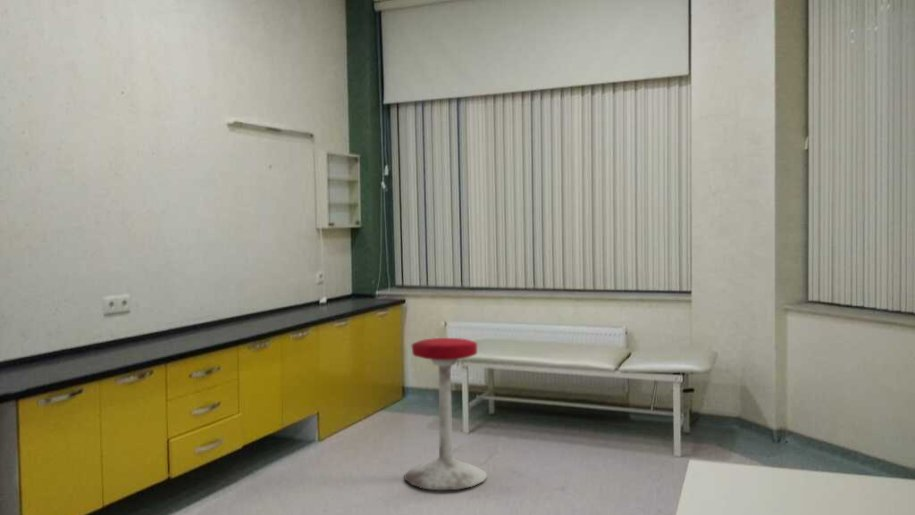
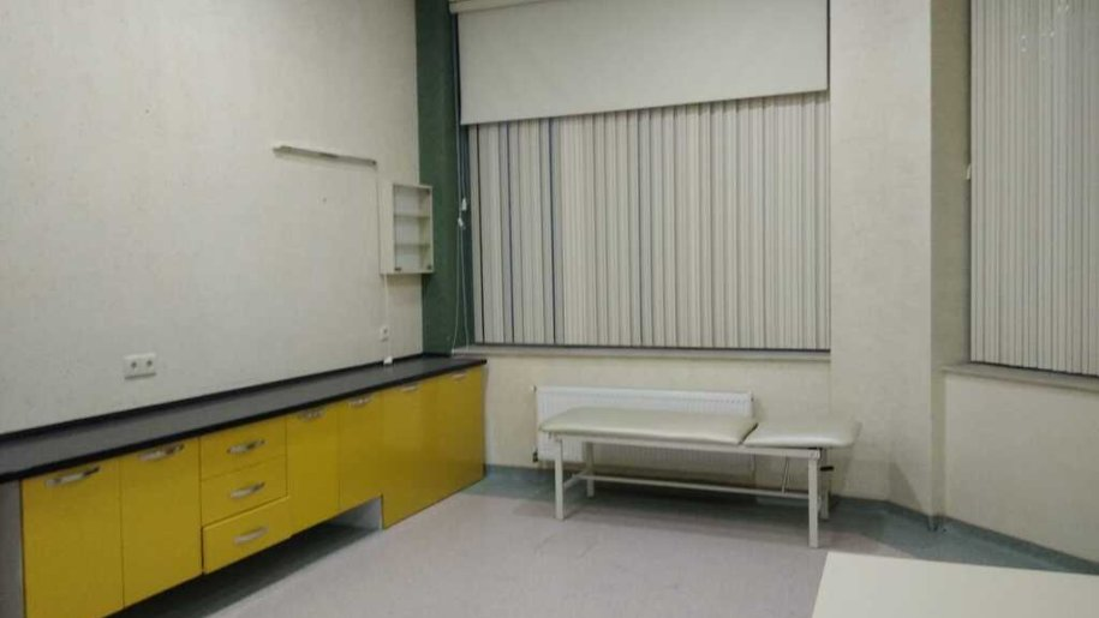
- stool [404,337,488,491]
